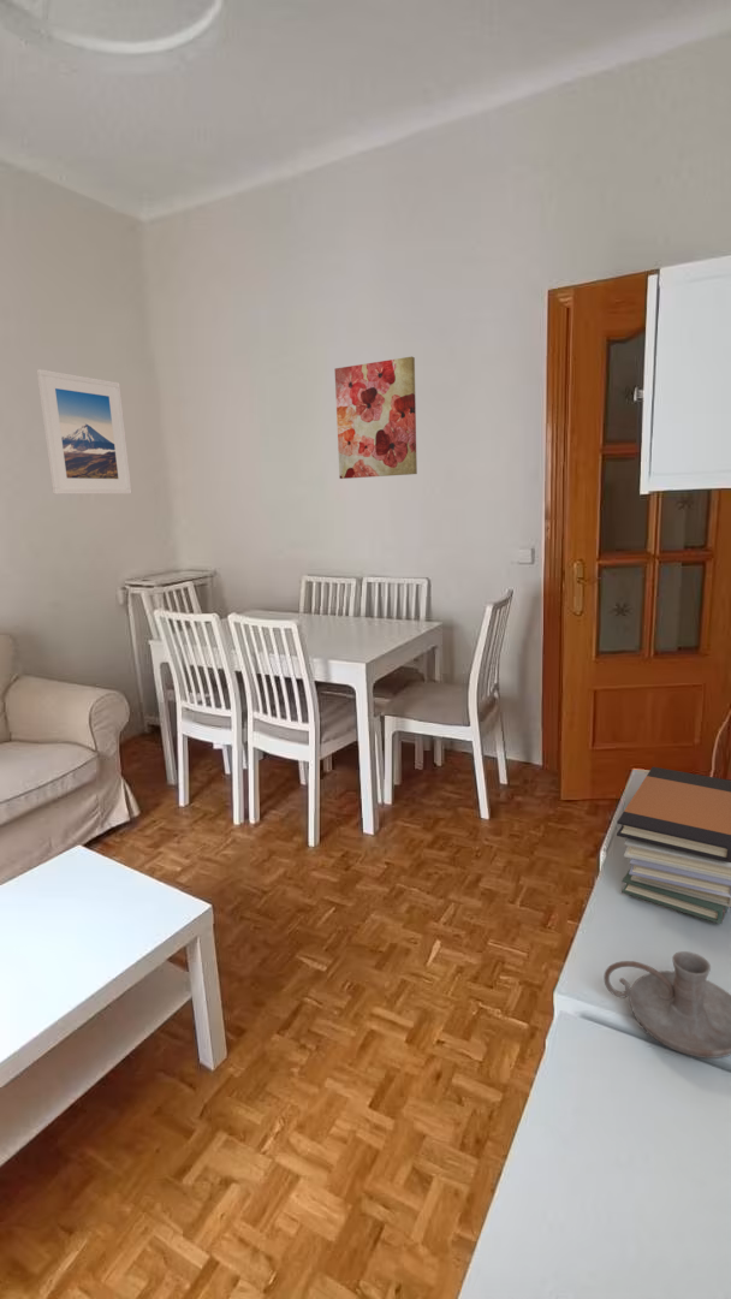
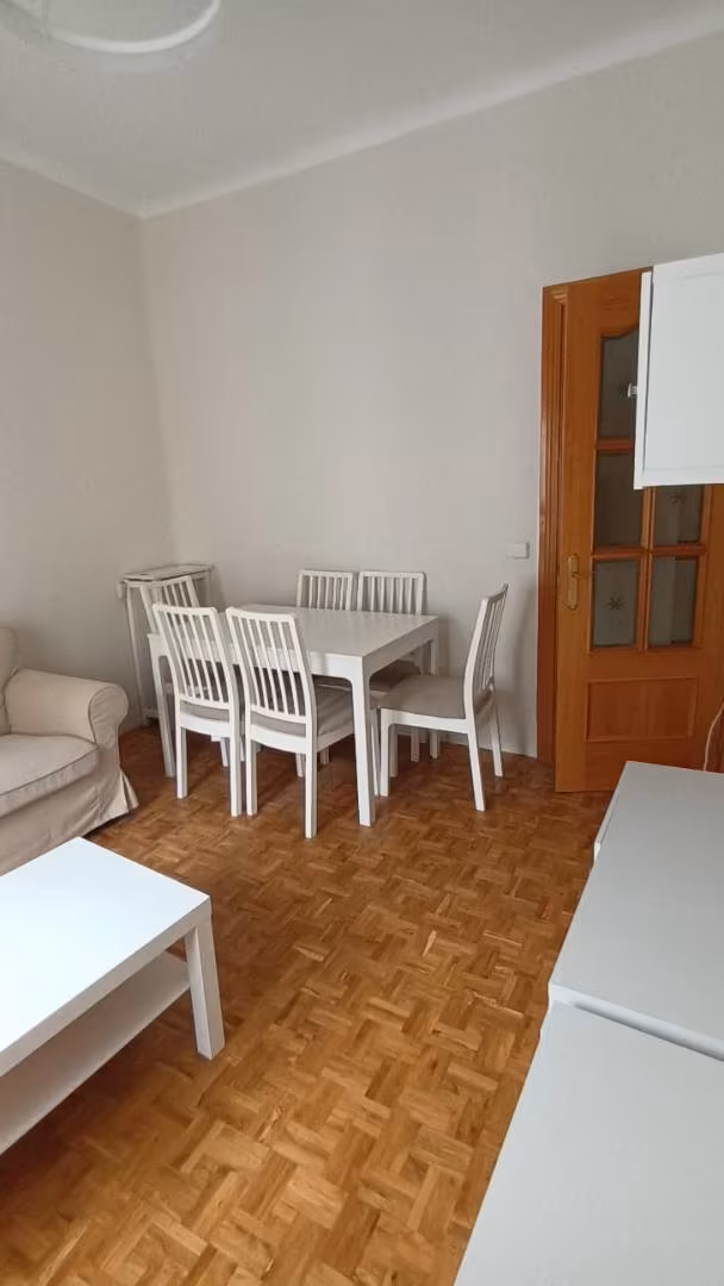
- candle holder [602,950,731,1060]
- book stack [616,766,731,925]
- wall art [334,356,418,480]
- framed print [36,368,132,496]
